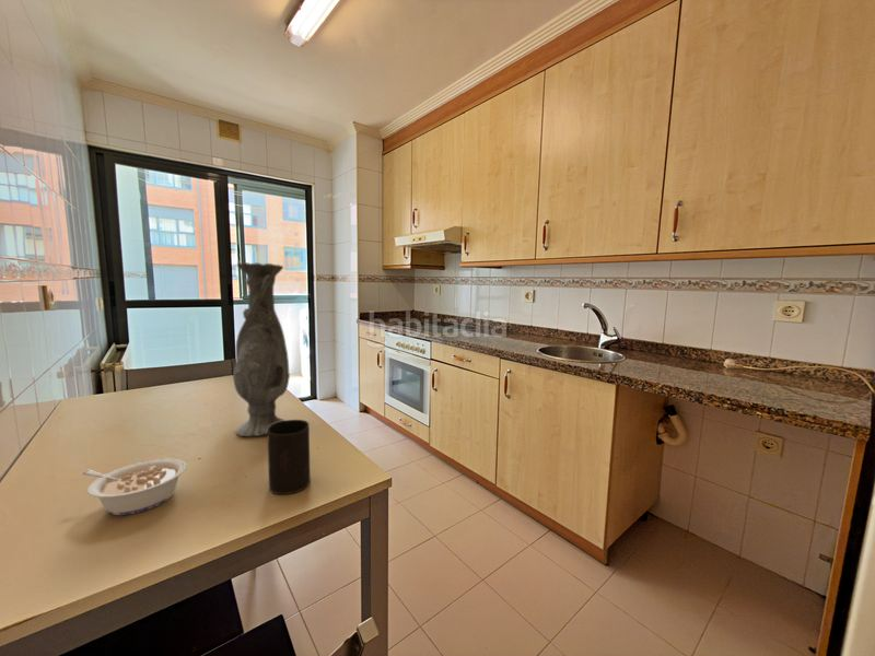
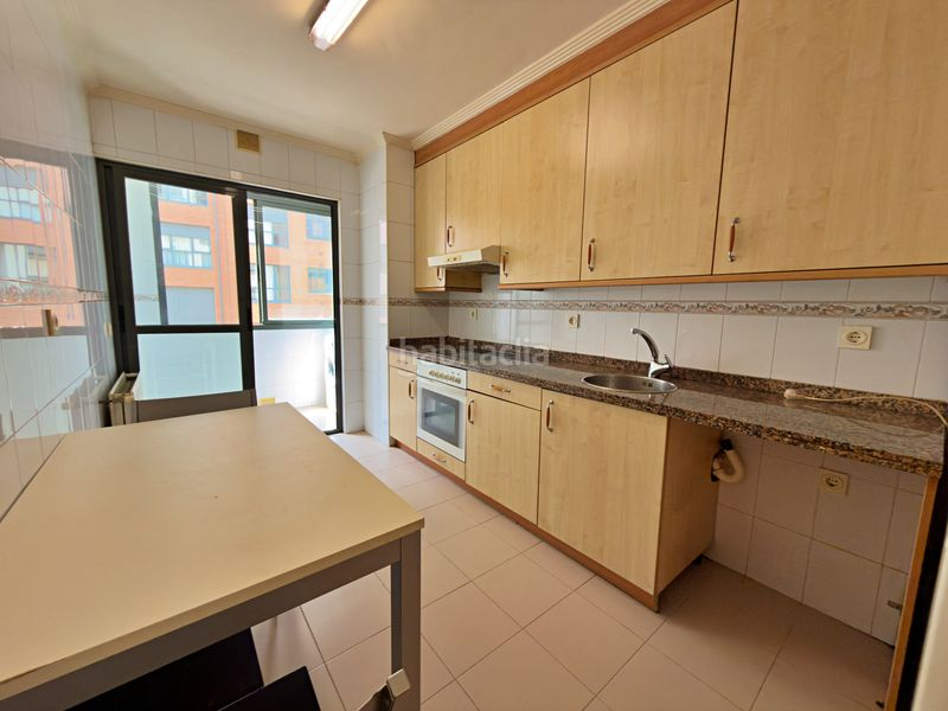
- legume [82,458,187,516]
- cup [266,419,312,495]
- vase [232,261,291,437]
